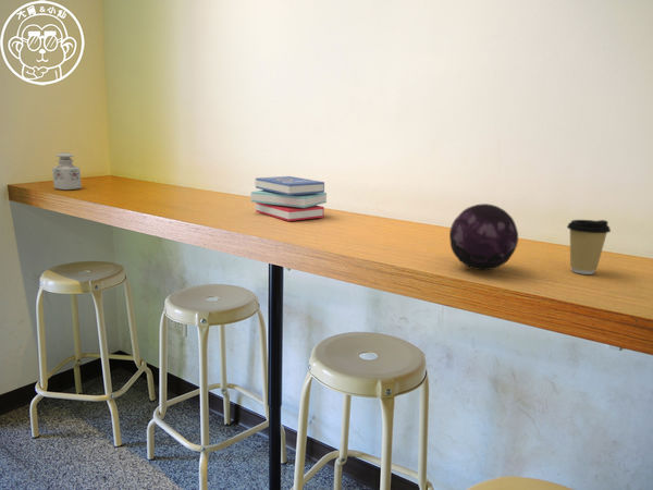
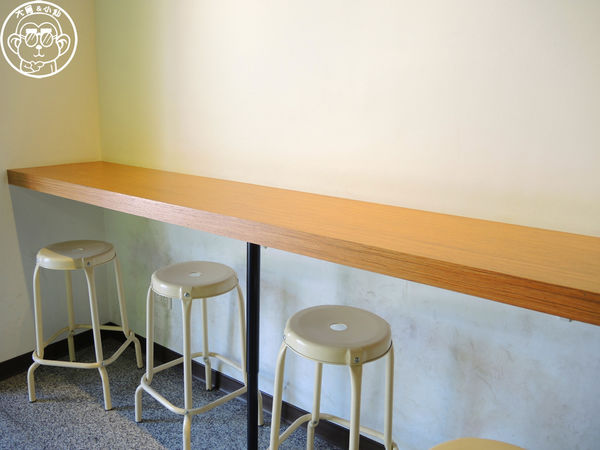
- coffee cup [566,219,612,275]
- decorative bottle [51,151,83,191]
- book [249,175,328,222]
- decorative orb [448,203,519,271]
